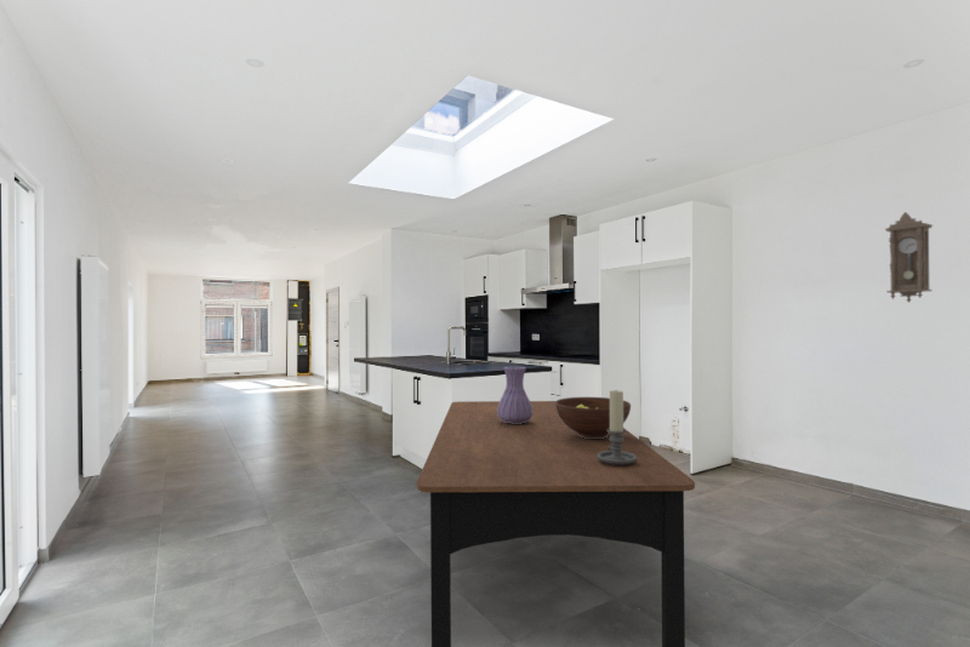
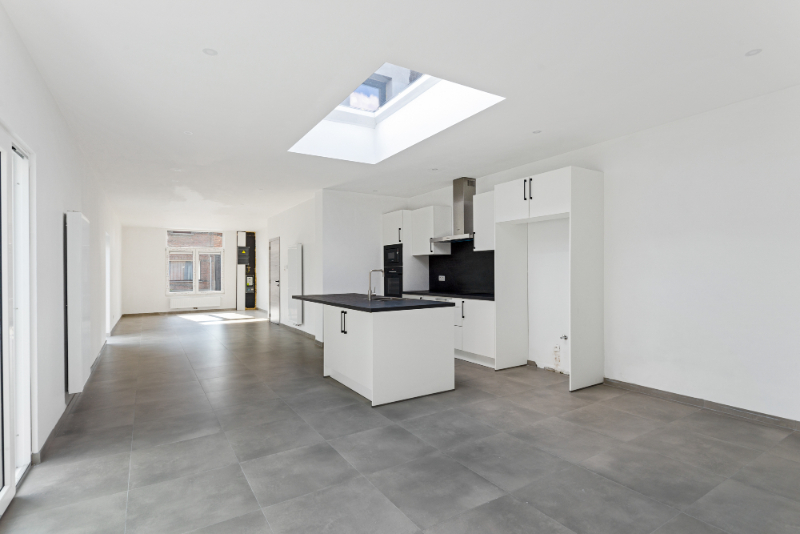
- candle holder [597,389,638,465]
- pendulum clock [884,211,934,304]
- dining table [416,400,696,647]
- vase [497,366,532,424]
- fruit bowl [555,396,632,439]
